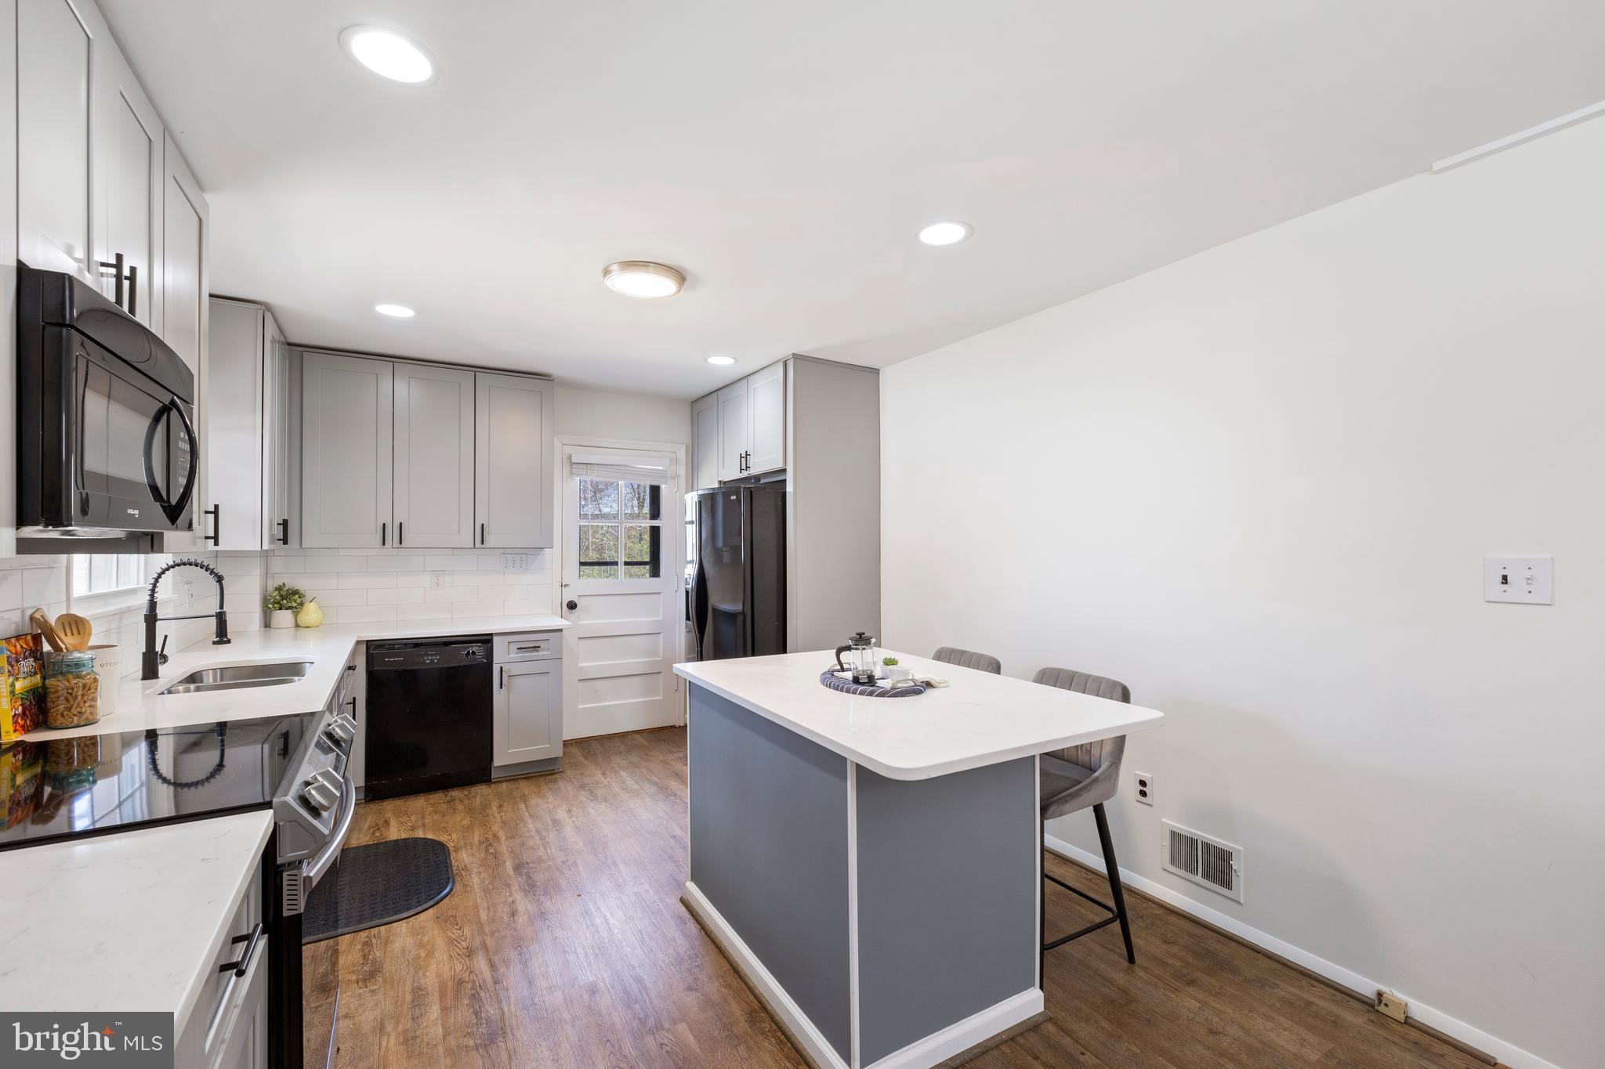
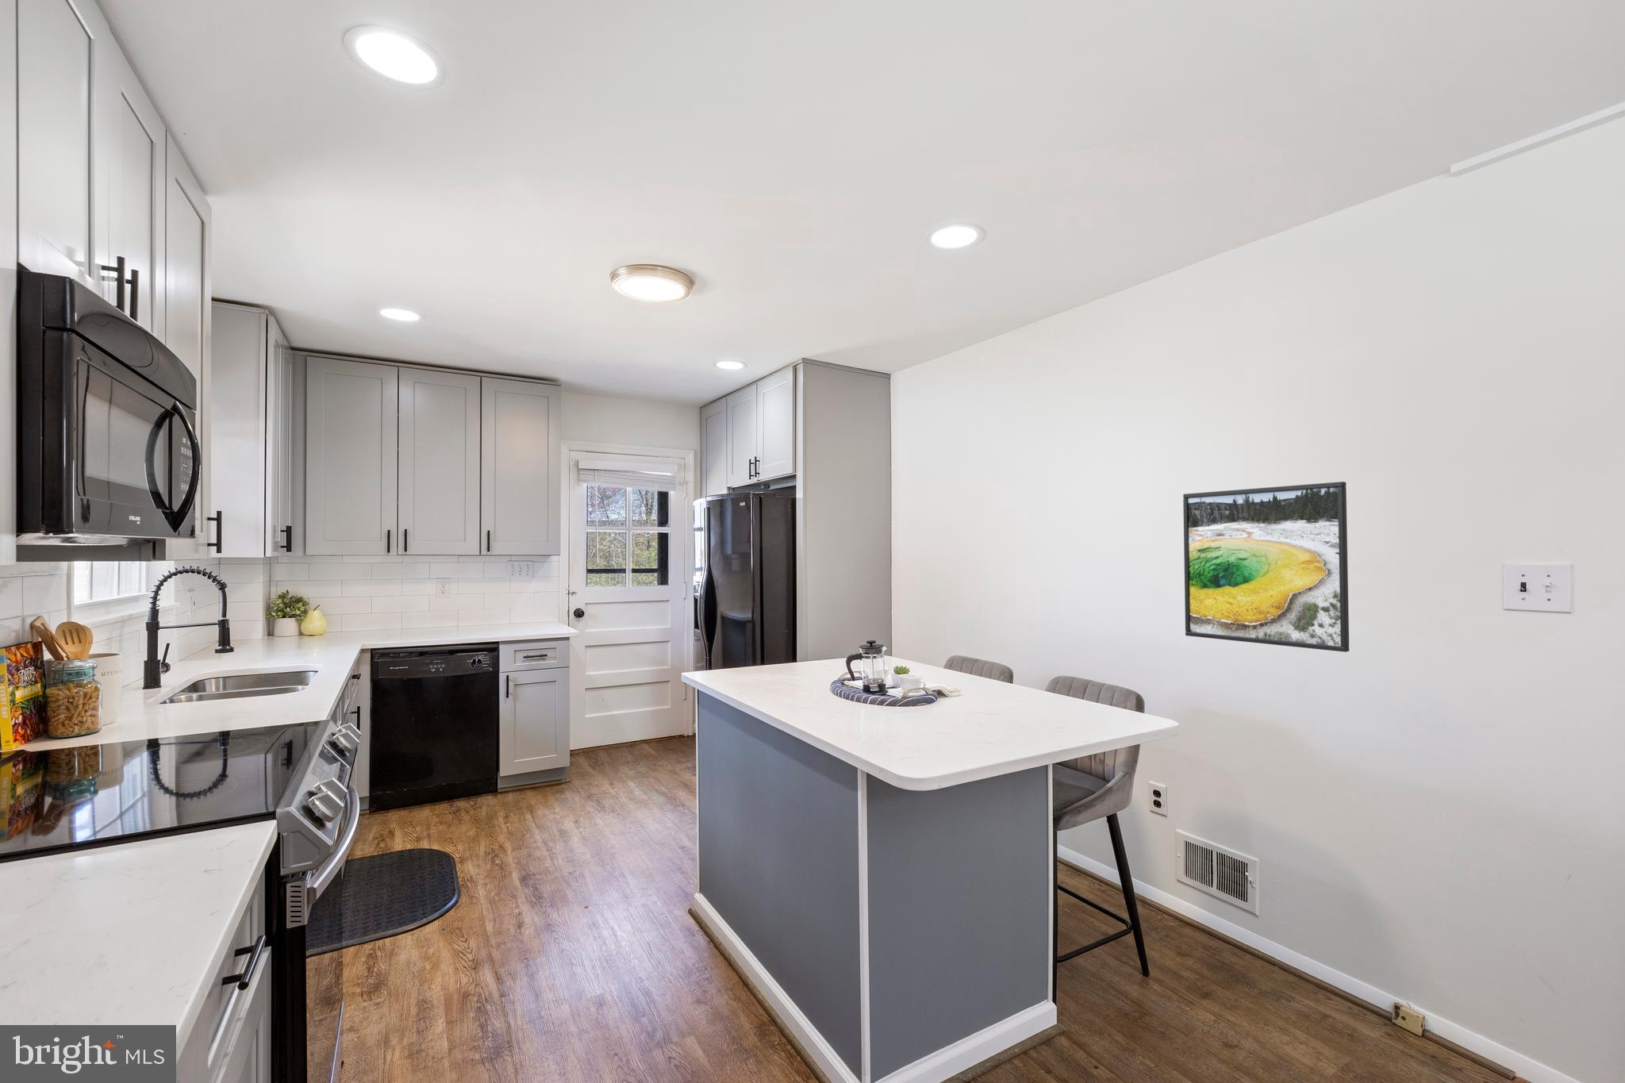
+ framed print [1183,481,1350,653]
